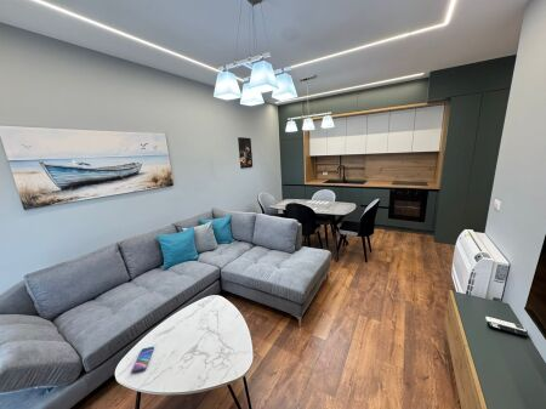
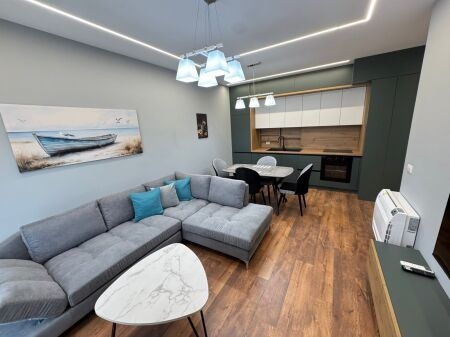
- smartphone [131,346,155,374]
